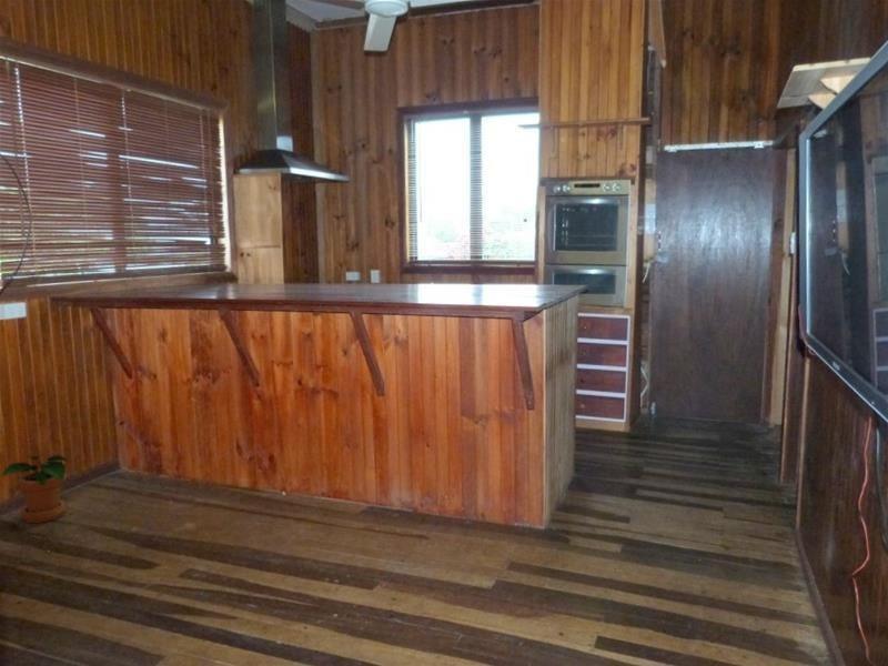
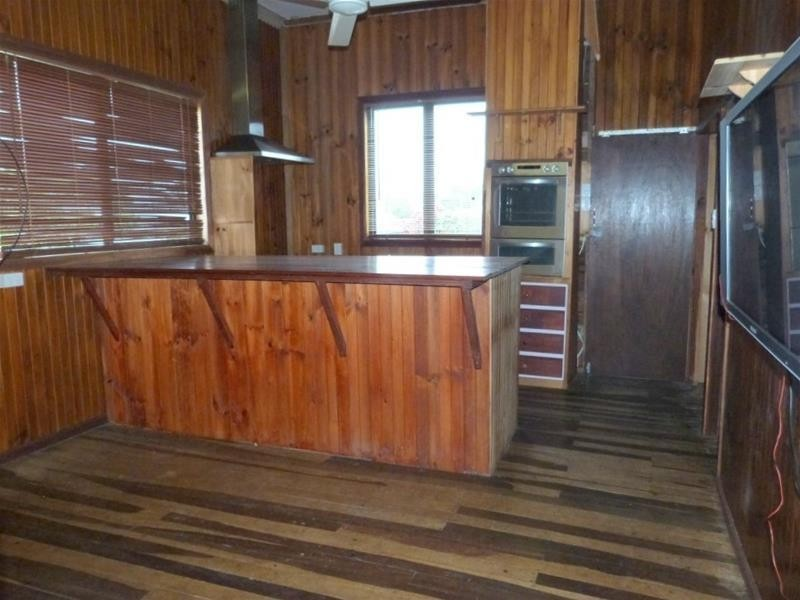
- potted plant [0,452,69,524]
